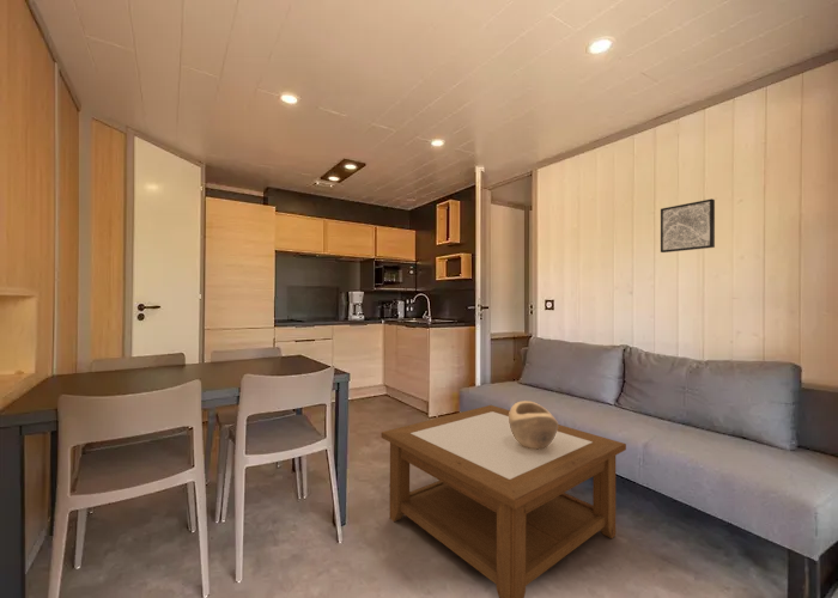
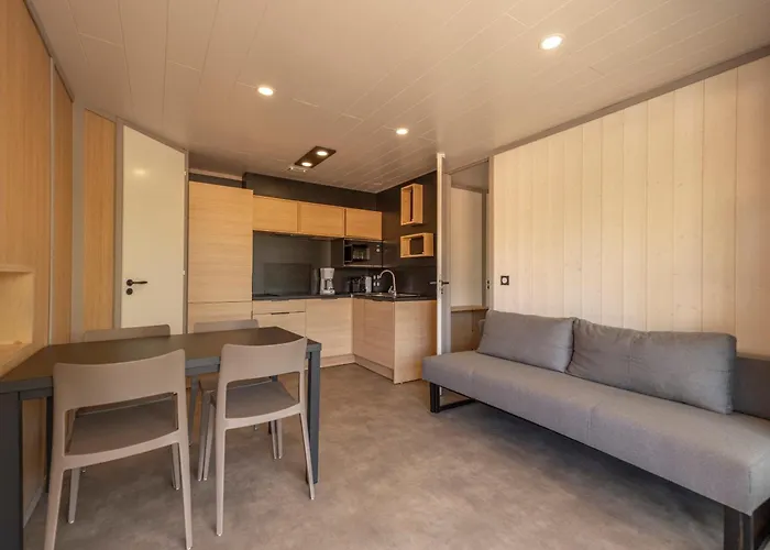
- decorative bowl [509,399,559,450]
- coffee table [381,404,627,598]
- wall art [660,197,716,254]
